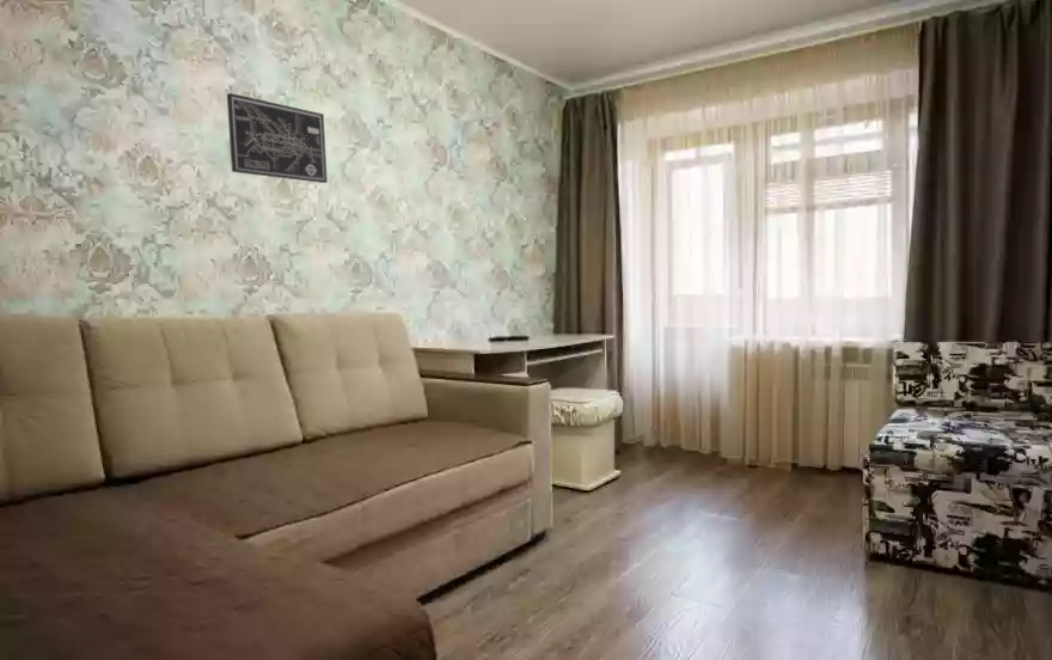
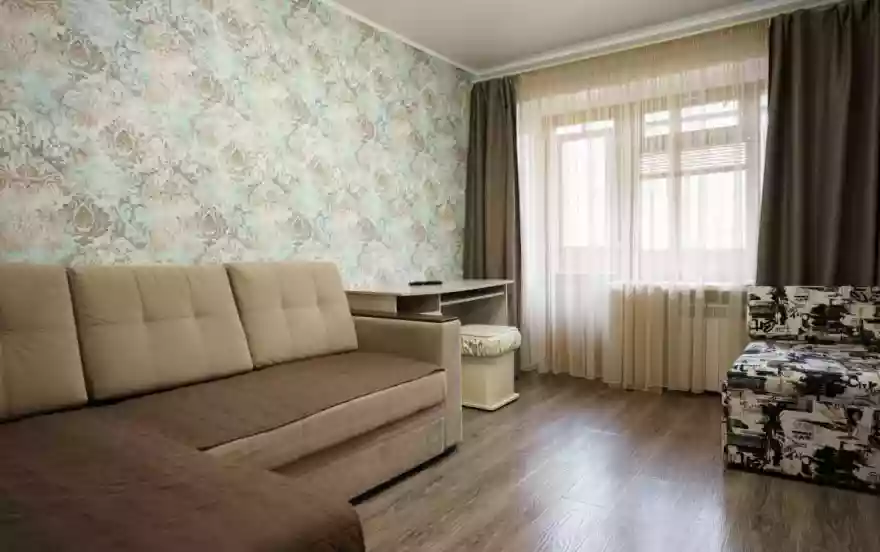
- wall art [226,92,329,184]
